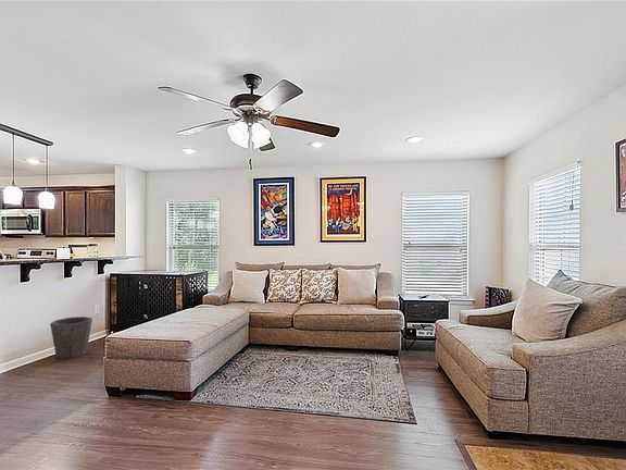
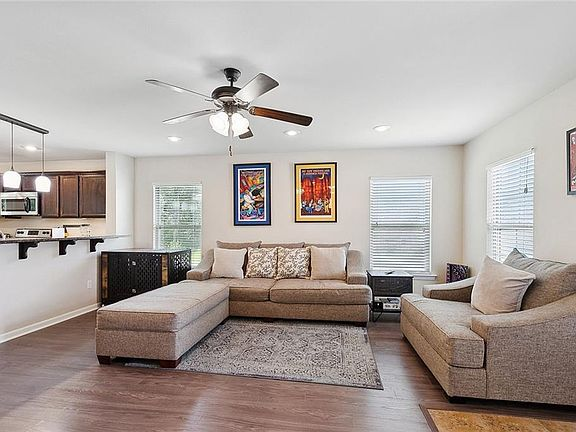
- waste bin [49,316,93,359]
